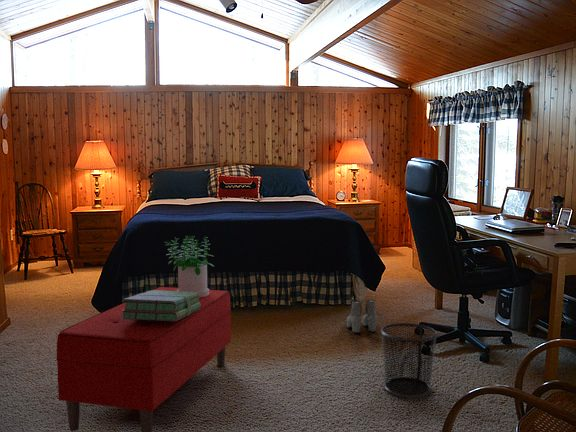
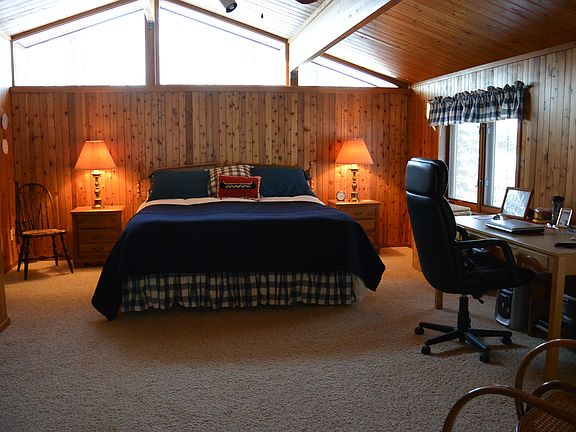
- boots [346,299,378,334]
- waste bin [380,322,439,399]
- potted plant [164,235,214,297]
- stack of books [121,289,201,321]
- bench [55,286,232,432]
